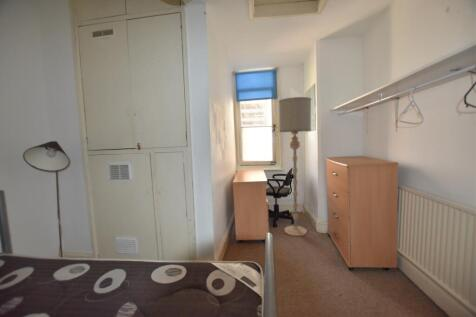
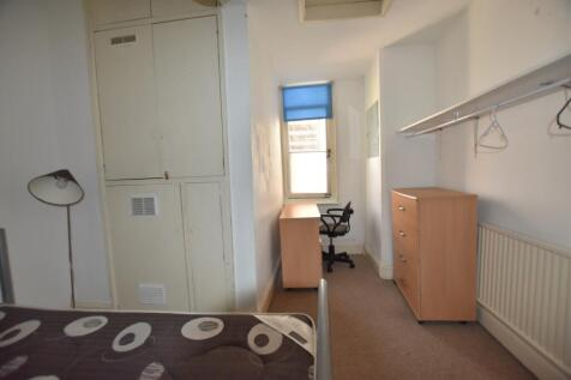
- floor lamp [277,96,312,237]
